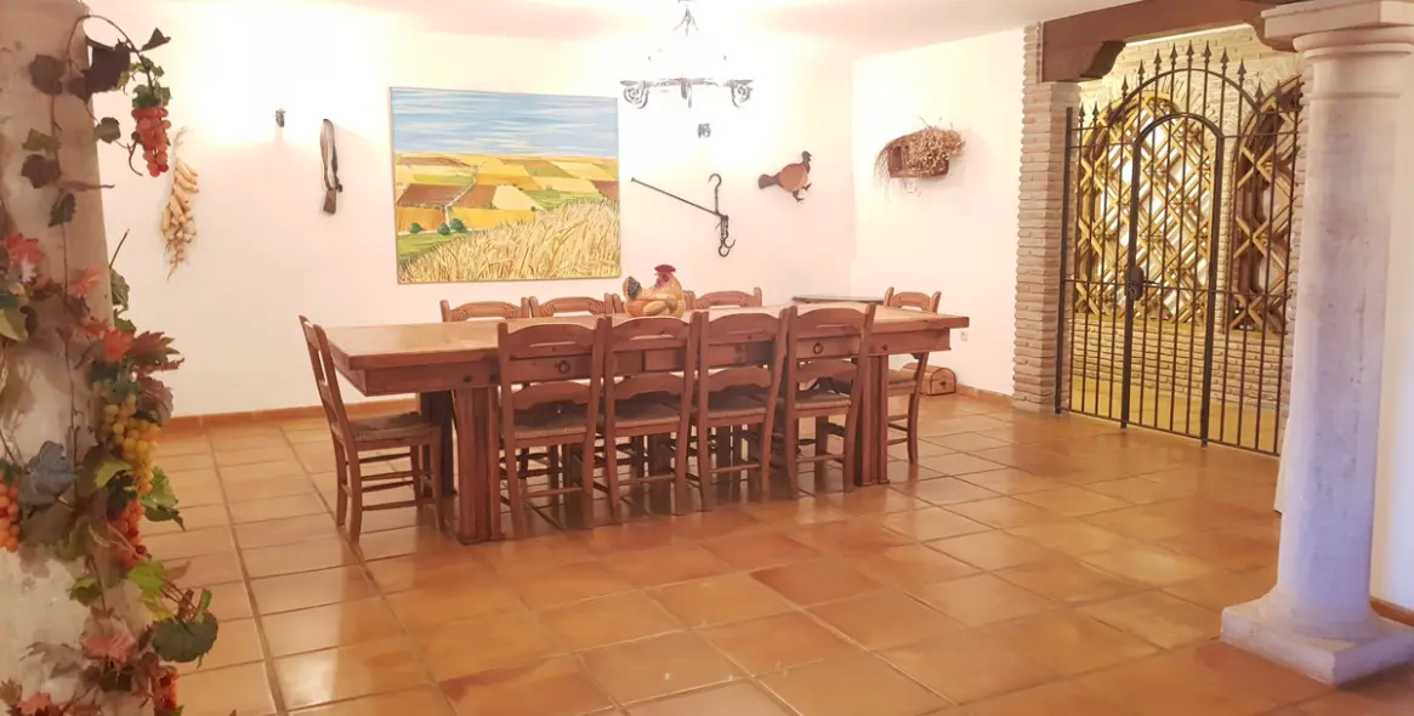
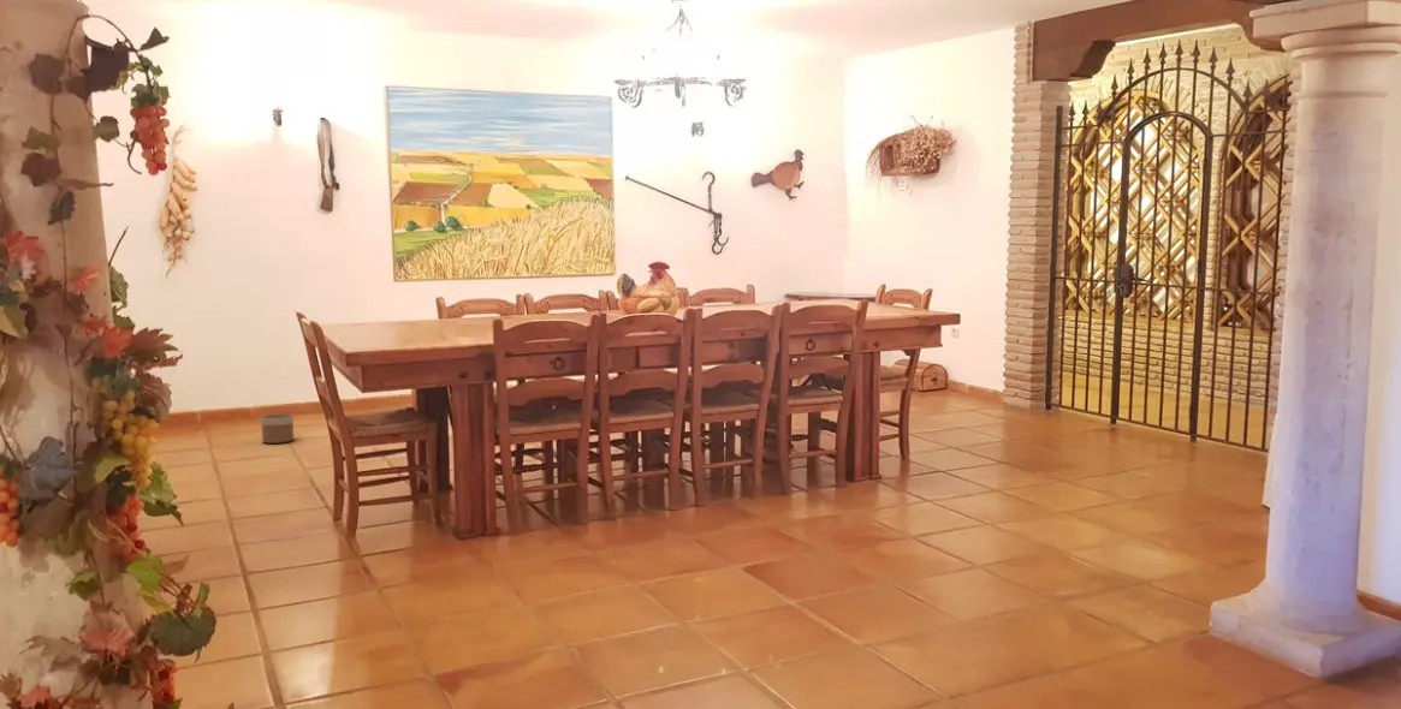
+ planter [260,412,295,445]
